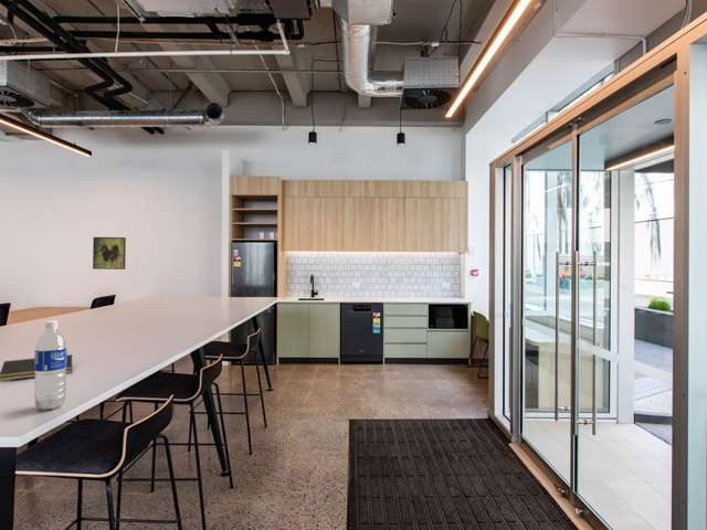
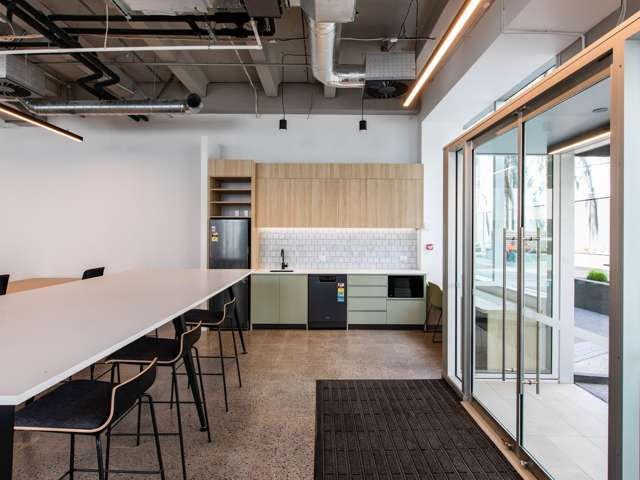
- water bottle [33,320,67,411]
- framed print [92,236,127,271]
- notepad [0,353,73,382]
